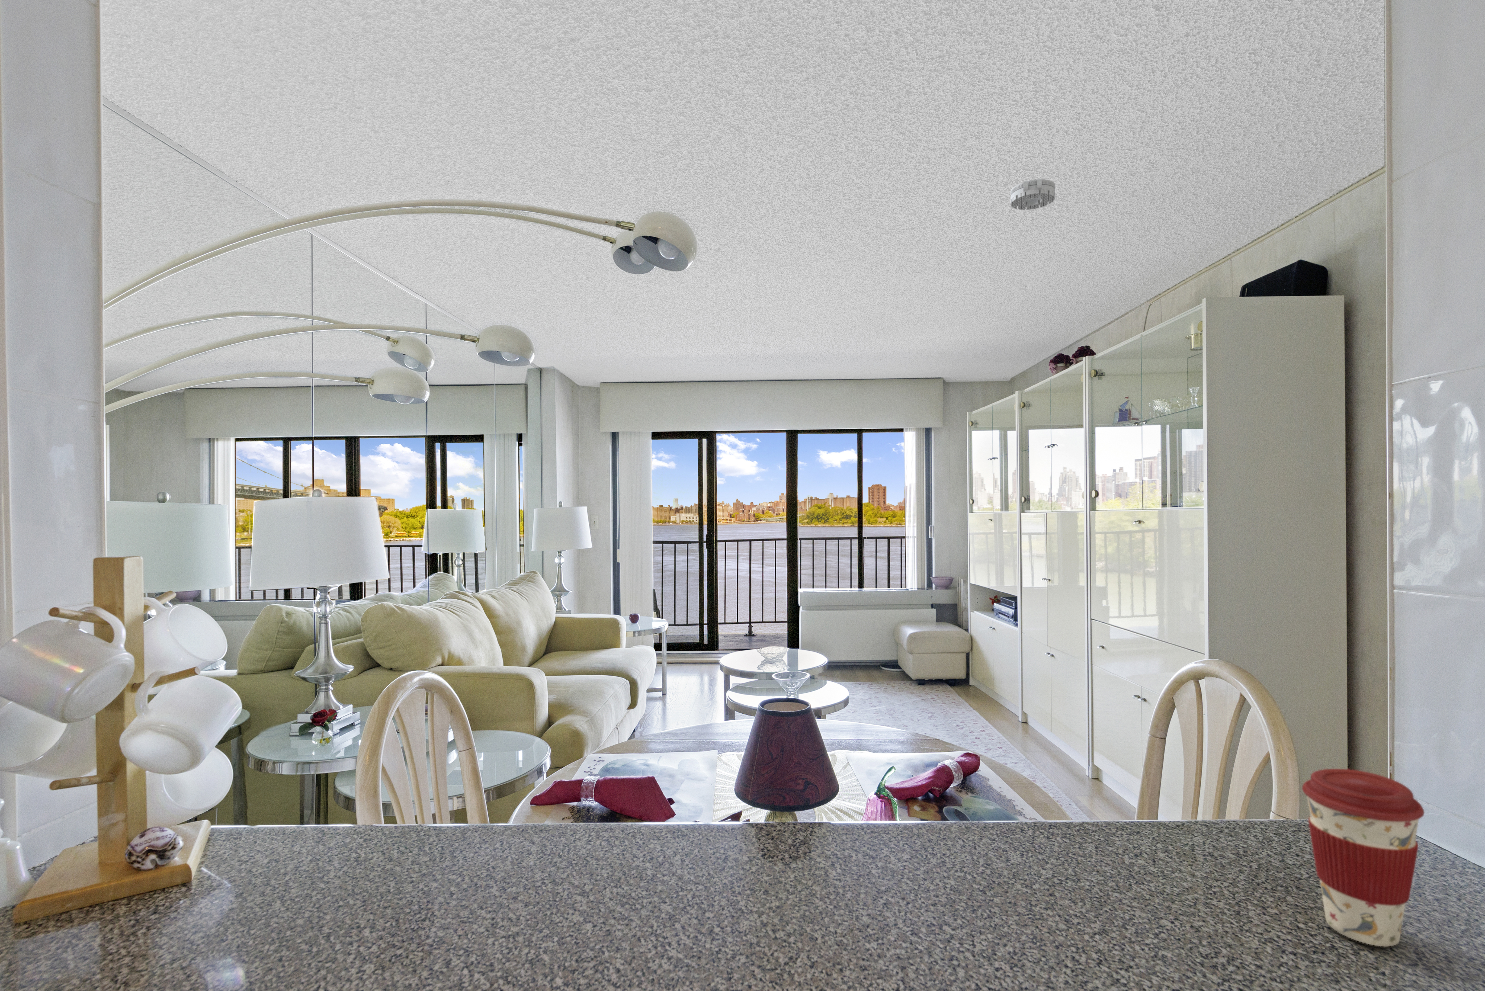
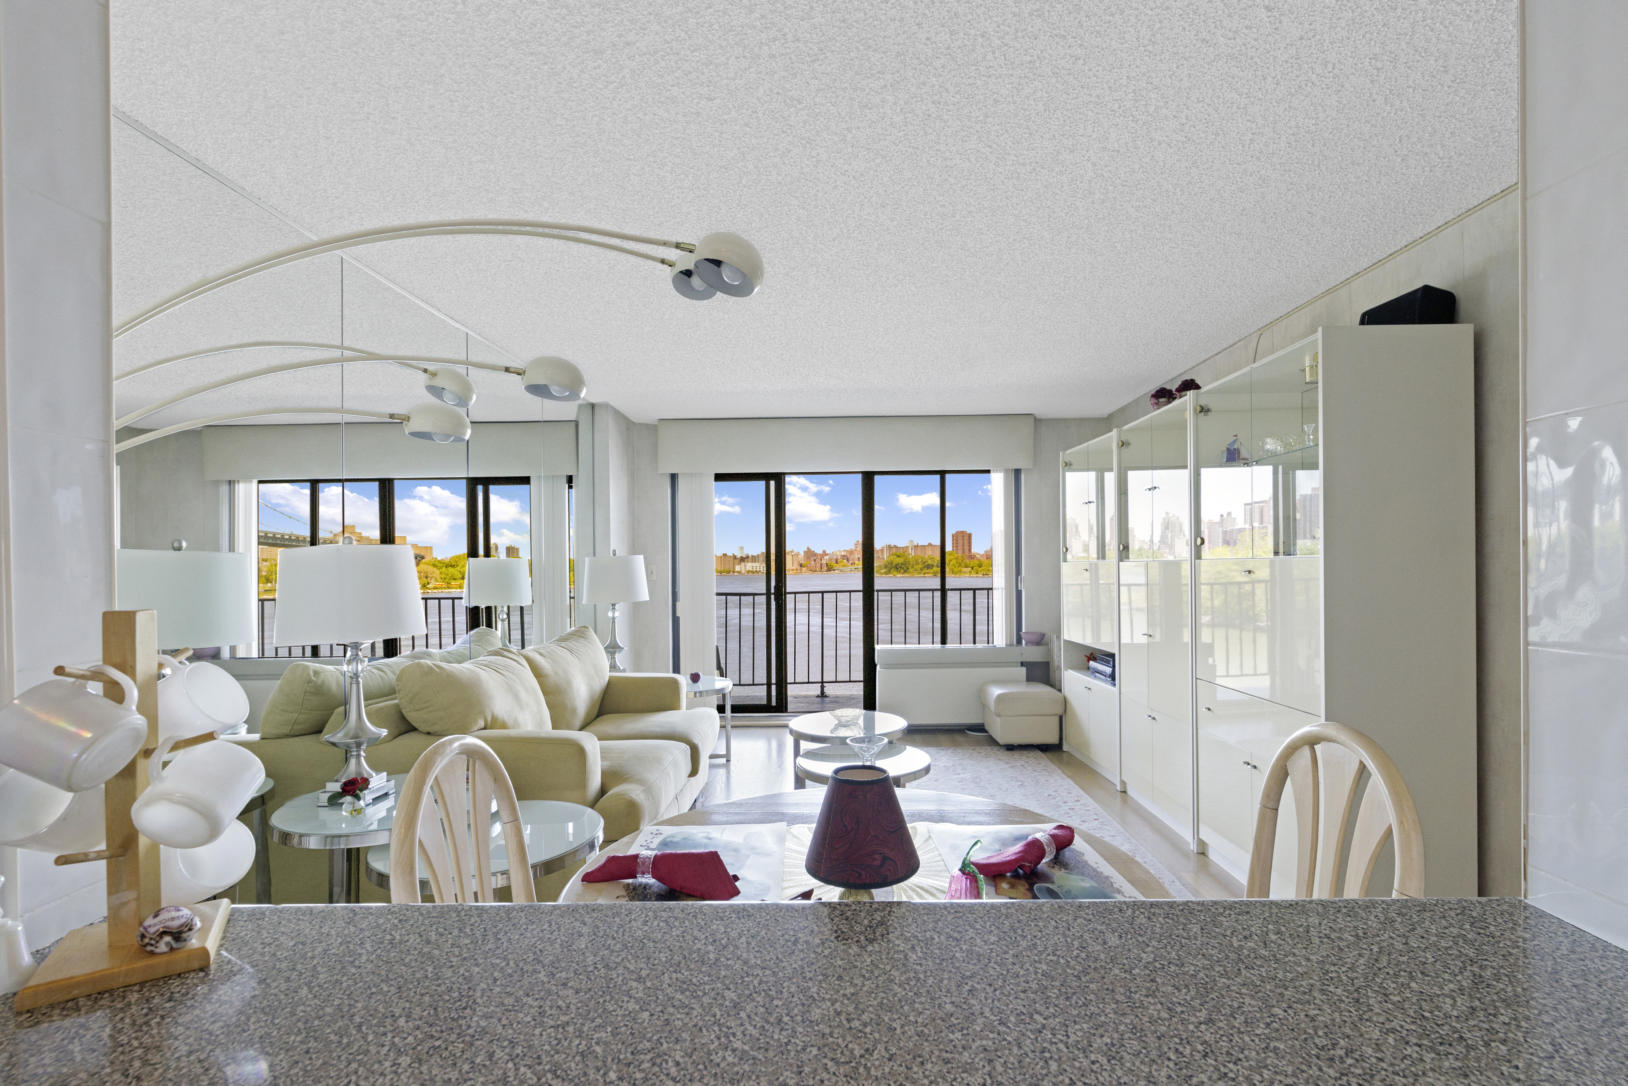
- coffee cup [1301,769,1425,947]
- smoke detector [1010,178,1055,210]
